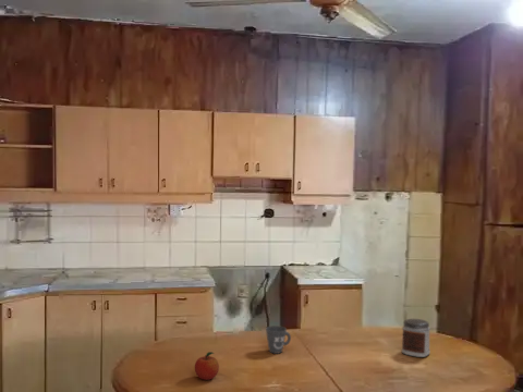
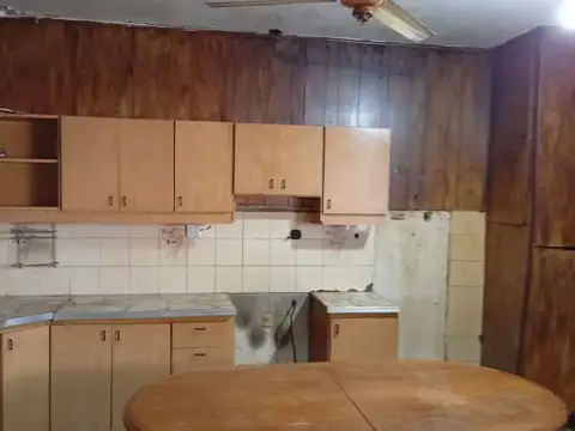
- fruit [194,351,220,381]
- jar [401,318,431,358]
- mug [265,324,292,355]
